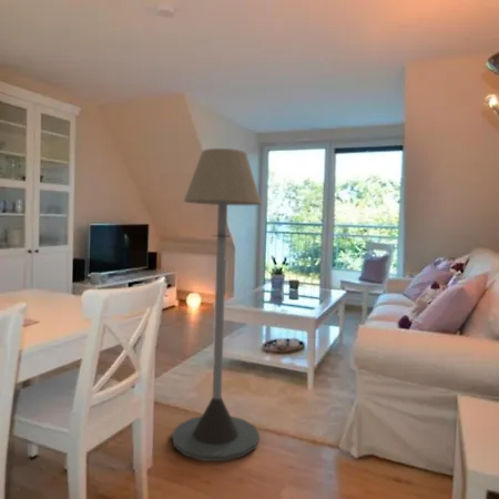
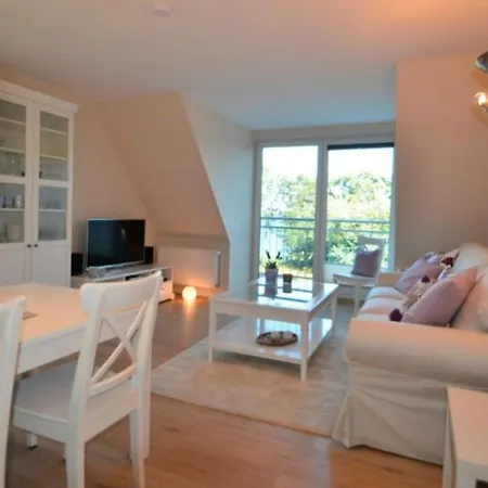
- floor lamp [171,147,263,462]
